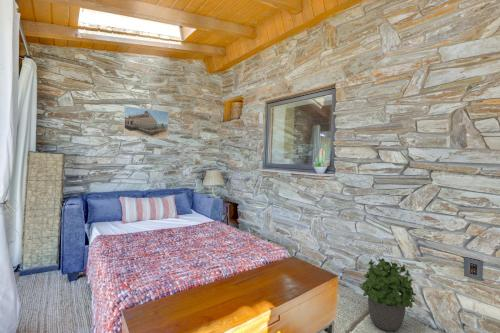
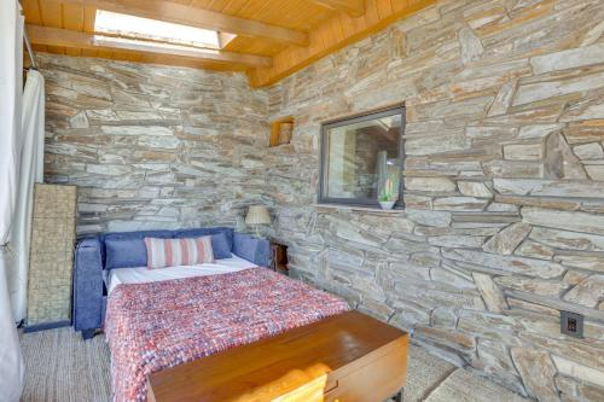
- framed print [123,105,169,140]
- potted plant [359,258,417,332]
